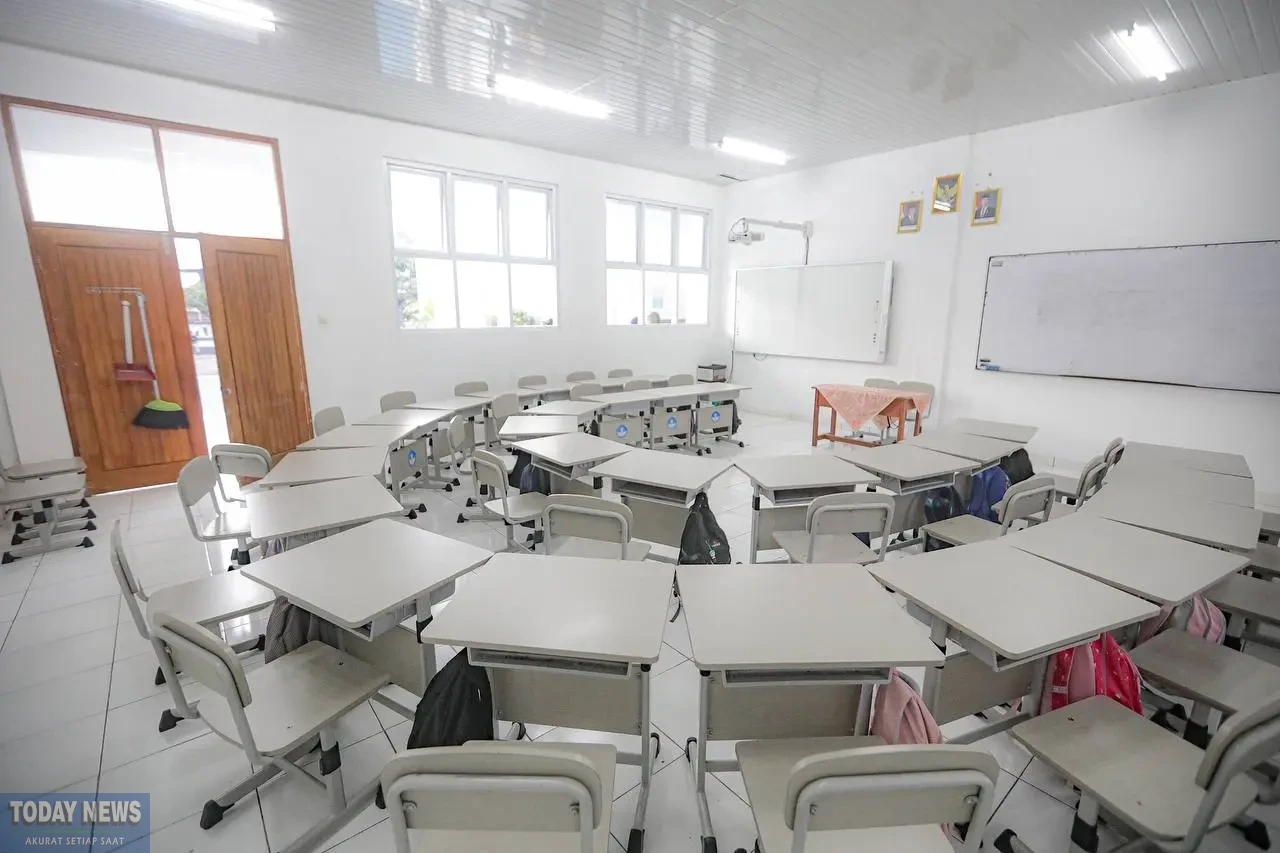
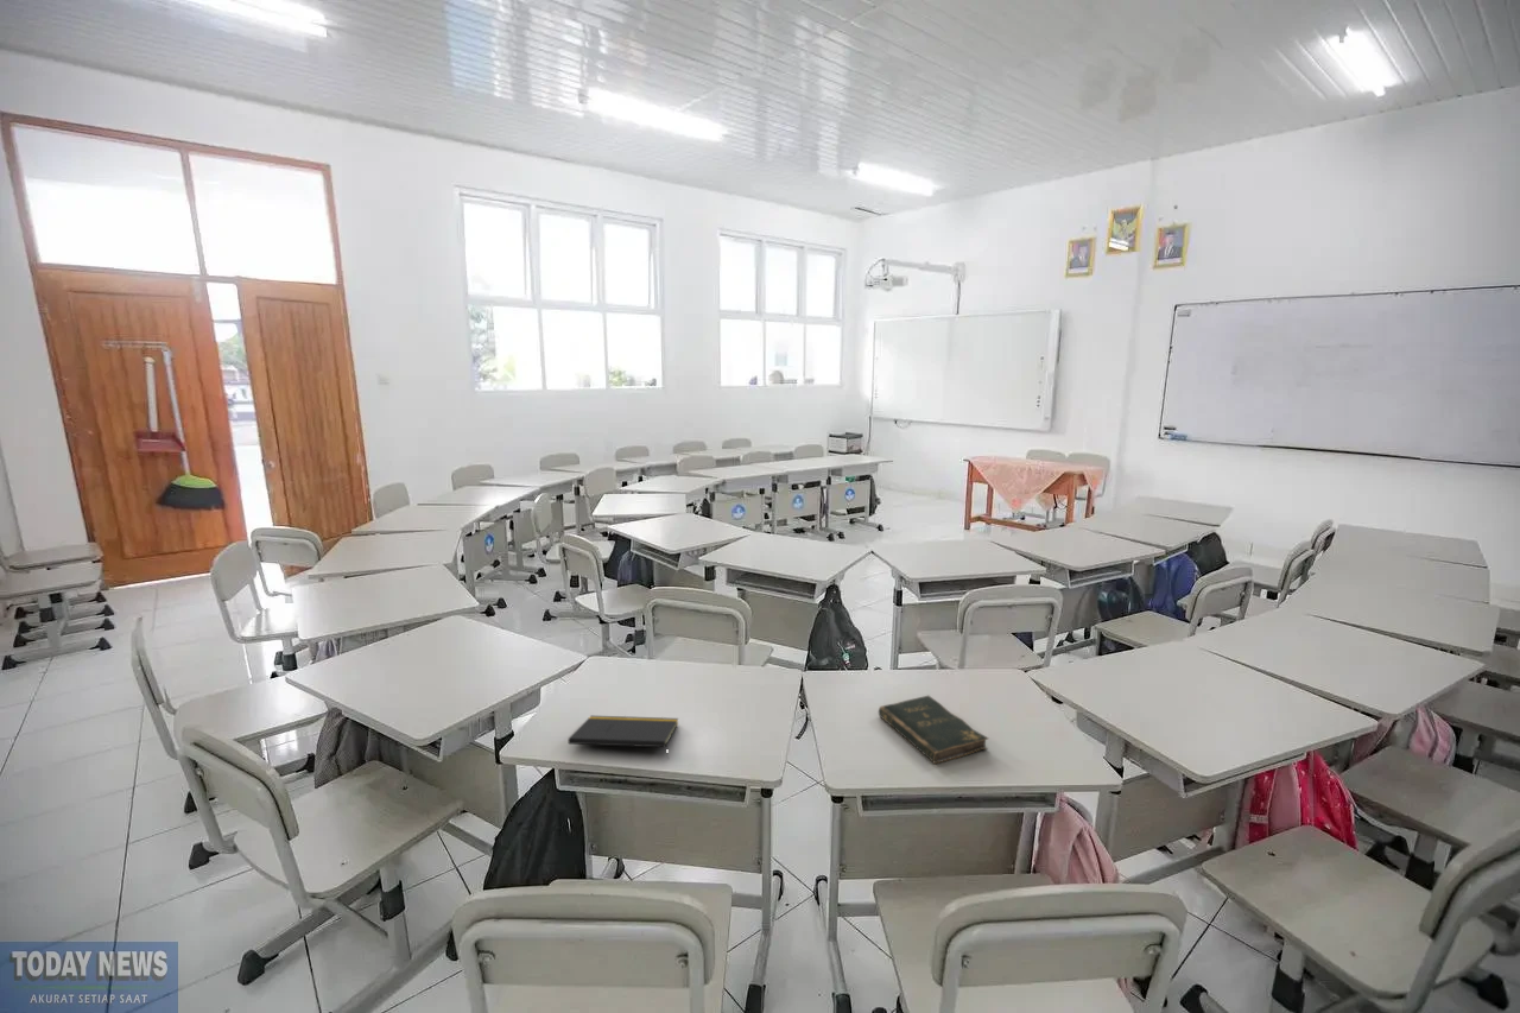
+ notepad [568,715,679,760]
+ bible [878,695,989,765]
